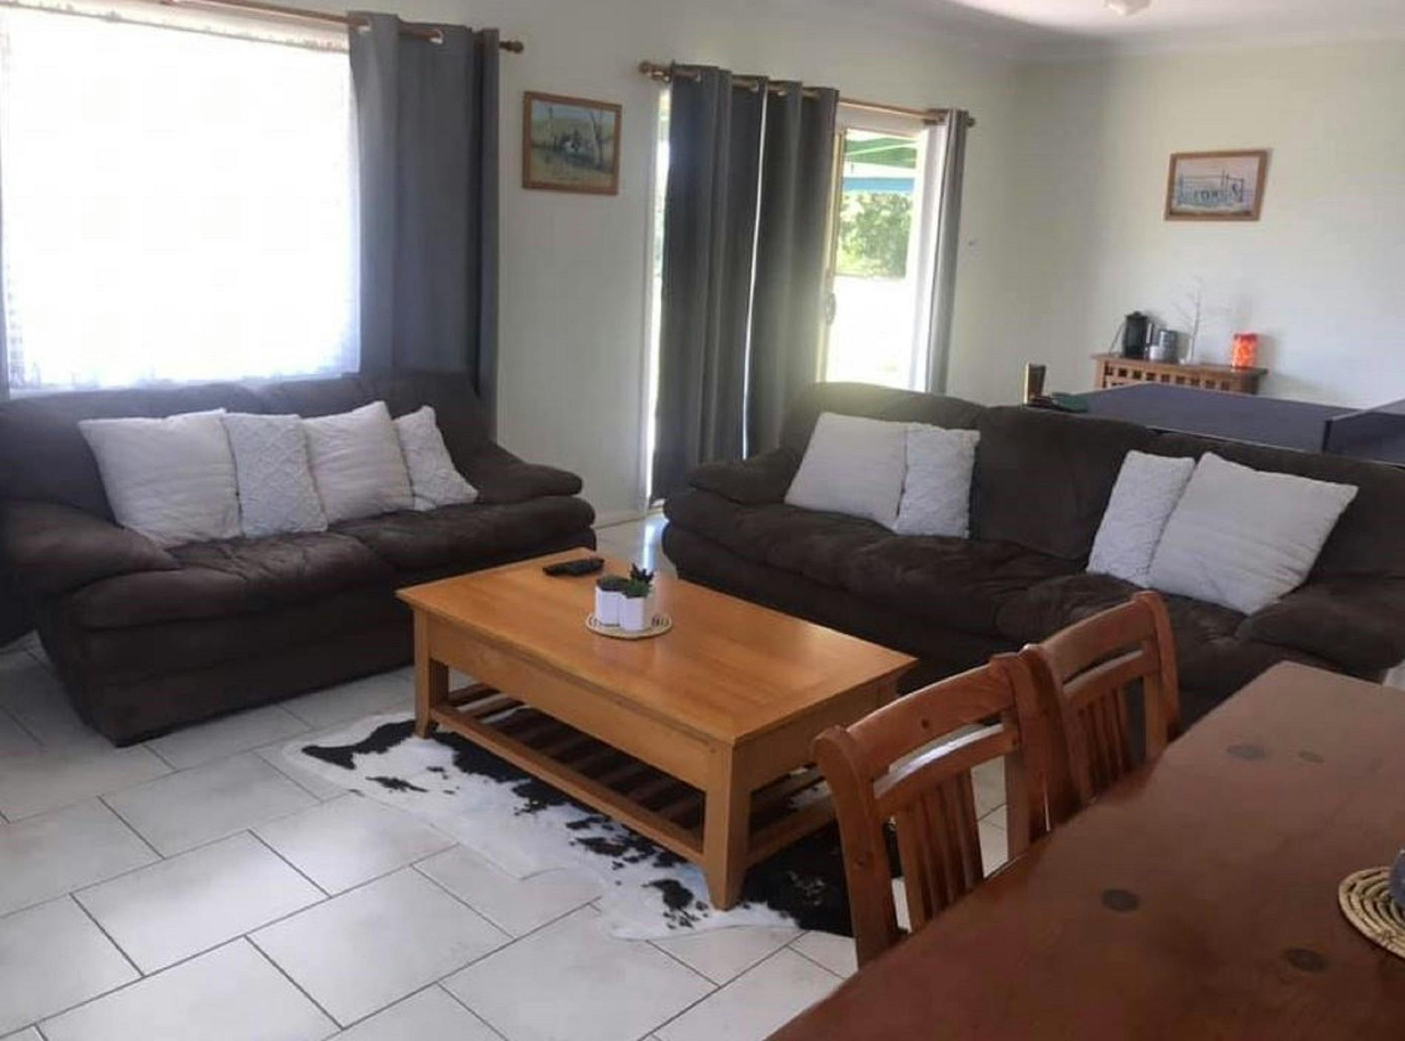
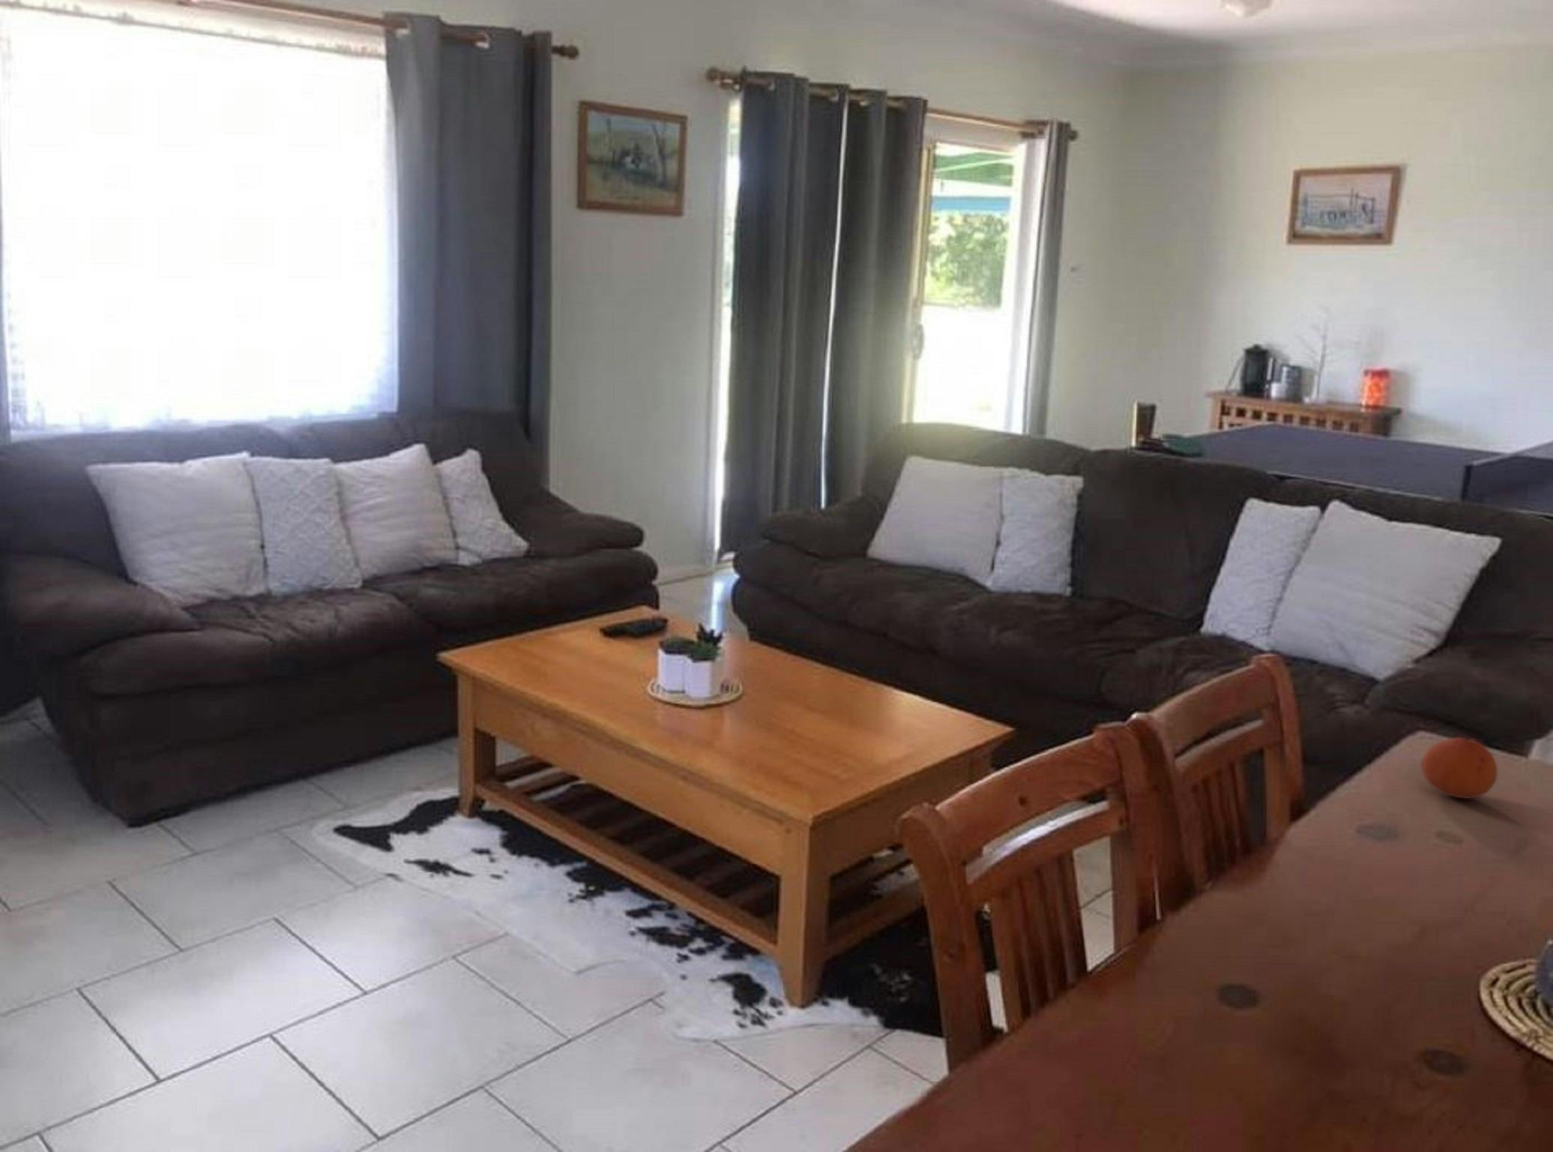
+ fruit [1420,737,1499,800]
